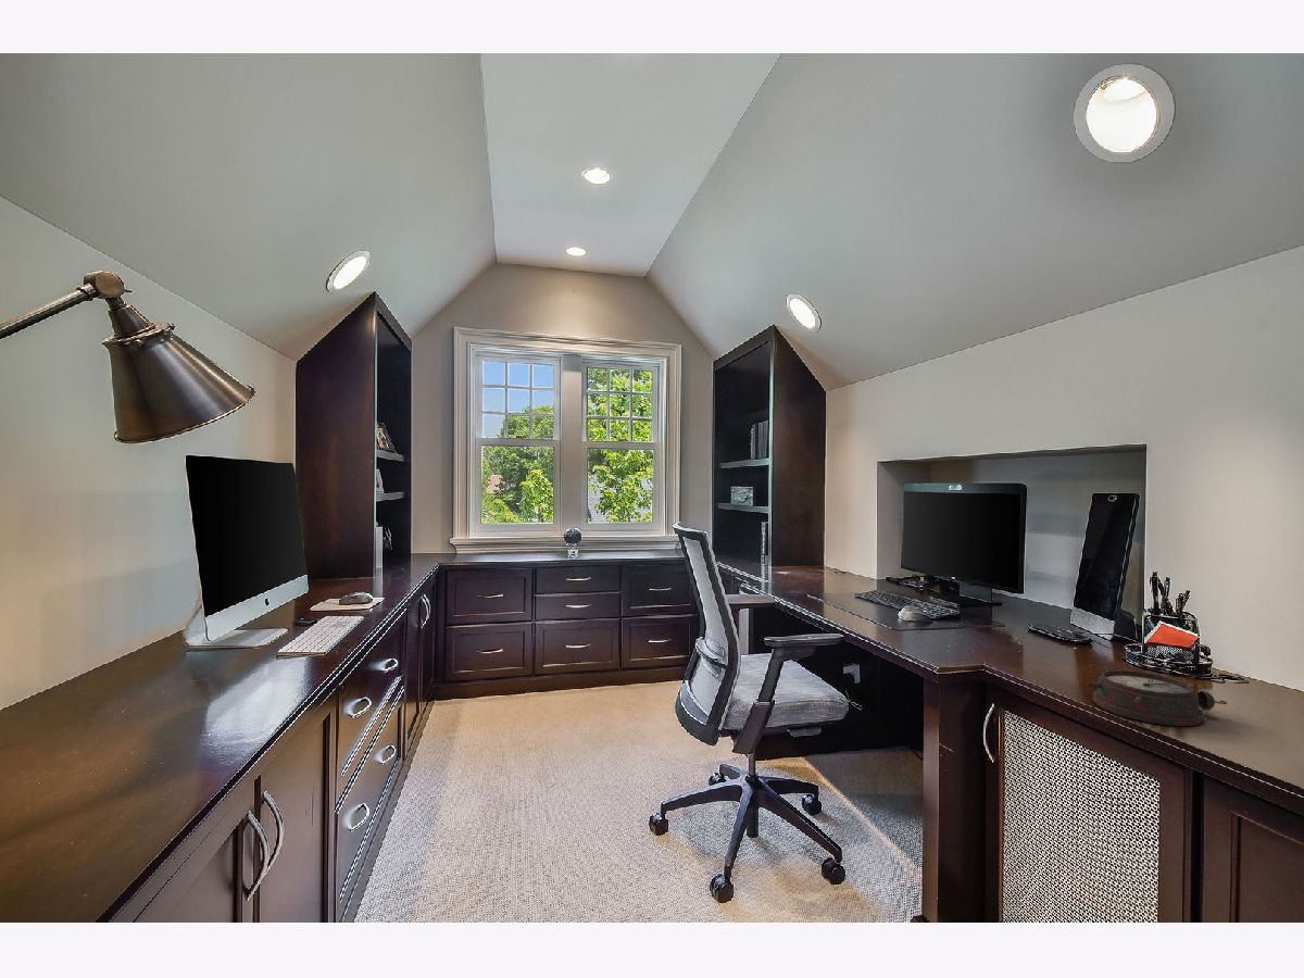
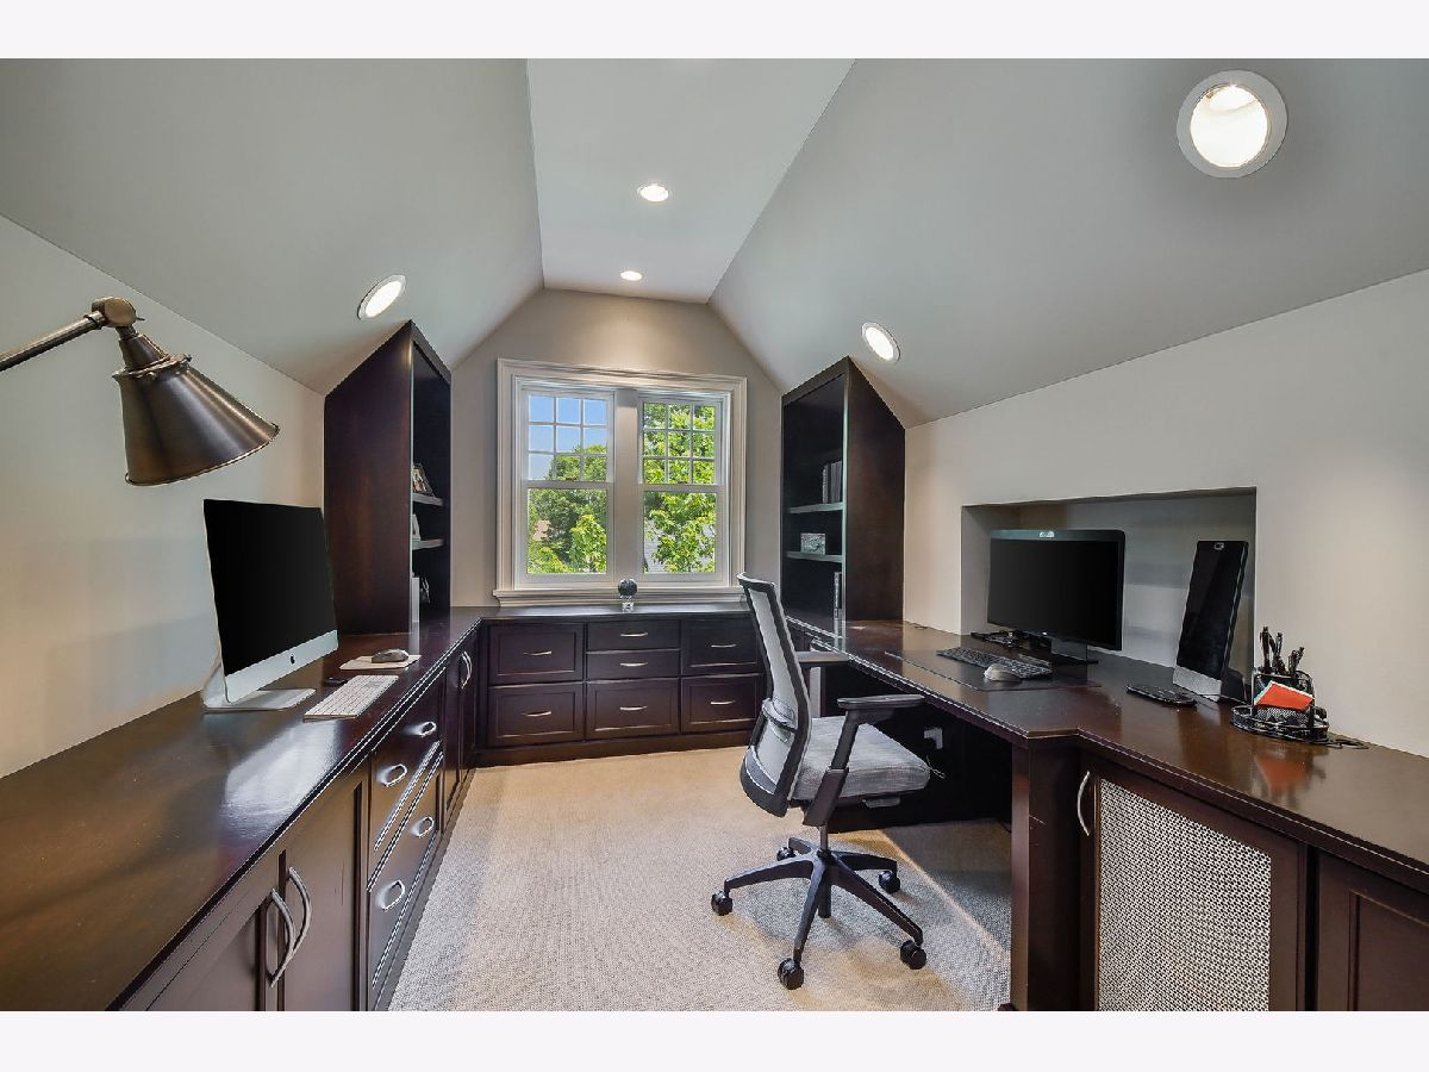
- alarm clock [1086,669,1228,727]
